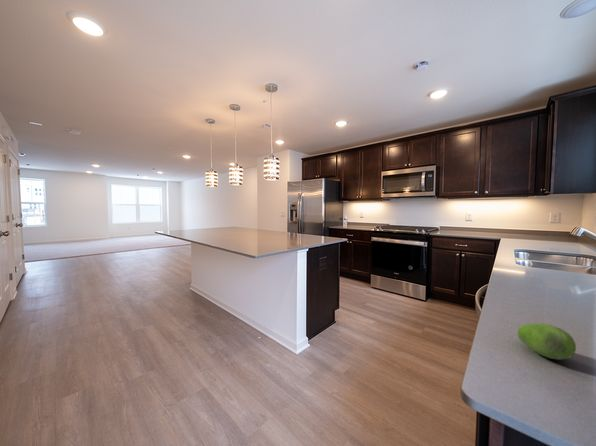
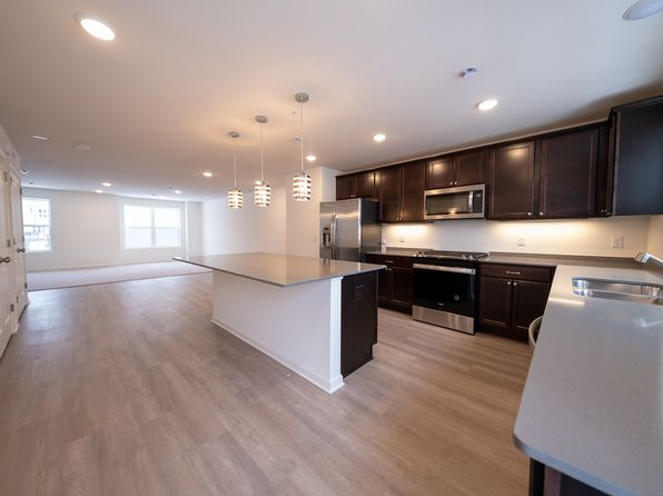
- fruit [516,323,577,361]
